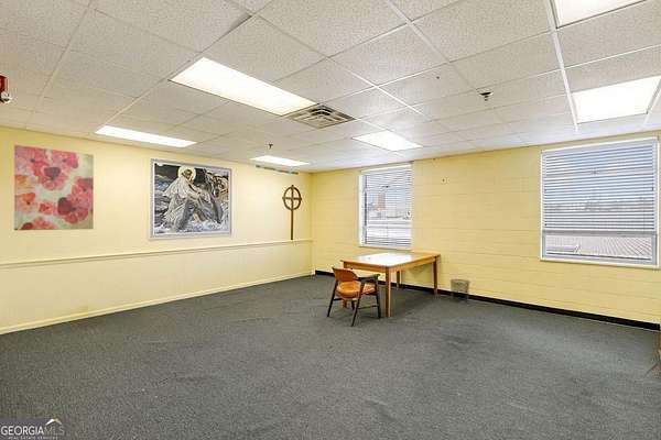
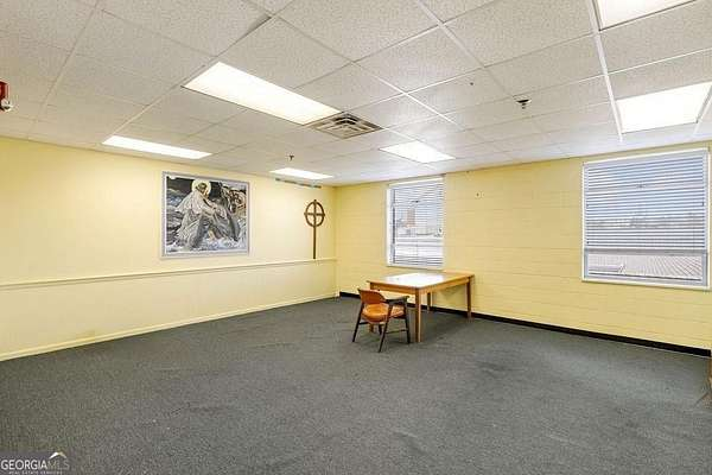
- waste bin [449,278,472,304]
- wall art [13,144,95,231]
